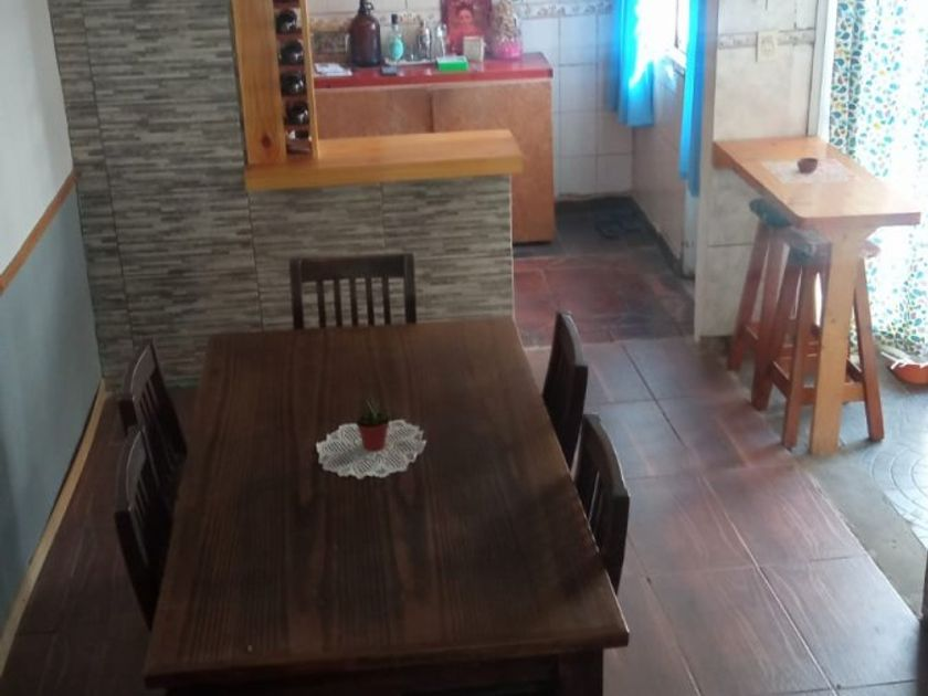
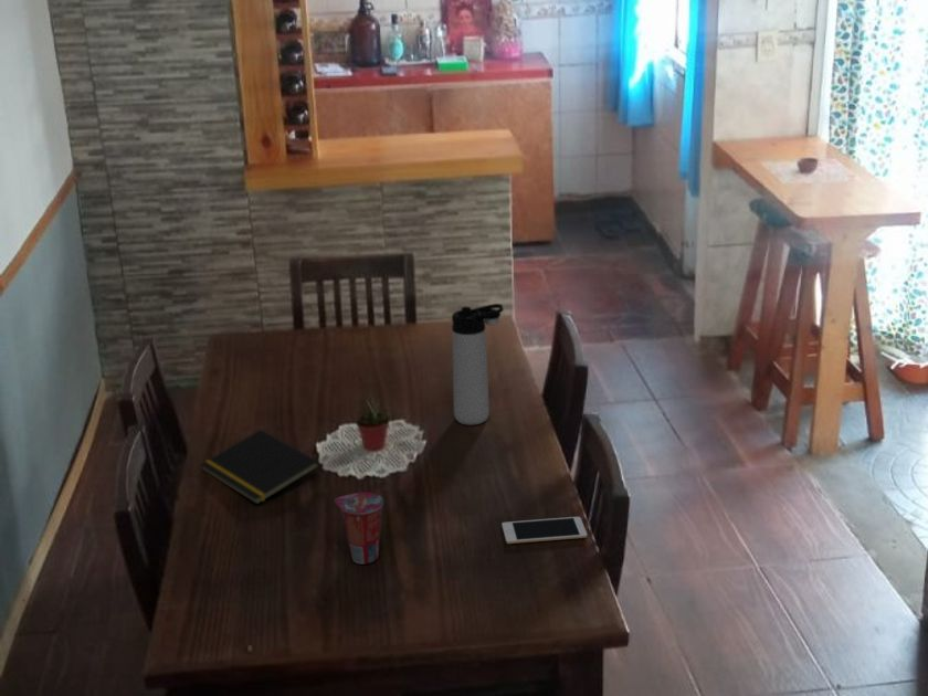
+ cup [334,492,384,566]
+ cell phone [500,516,588,545]
+ thermos bottle [451,303,505,426]
+ notepad [199,429,320,505]
